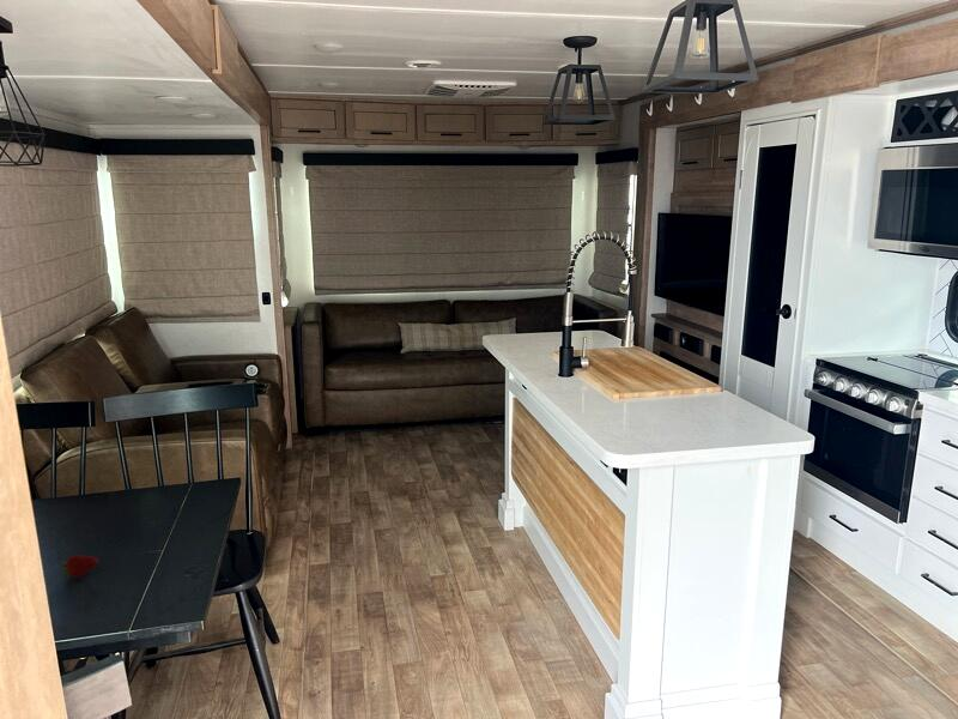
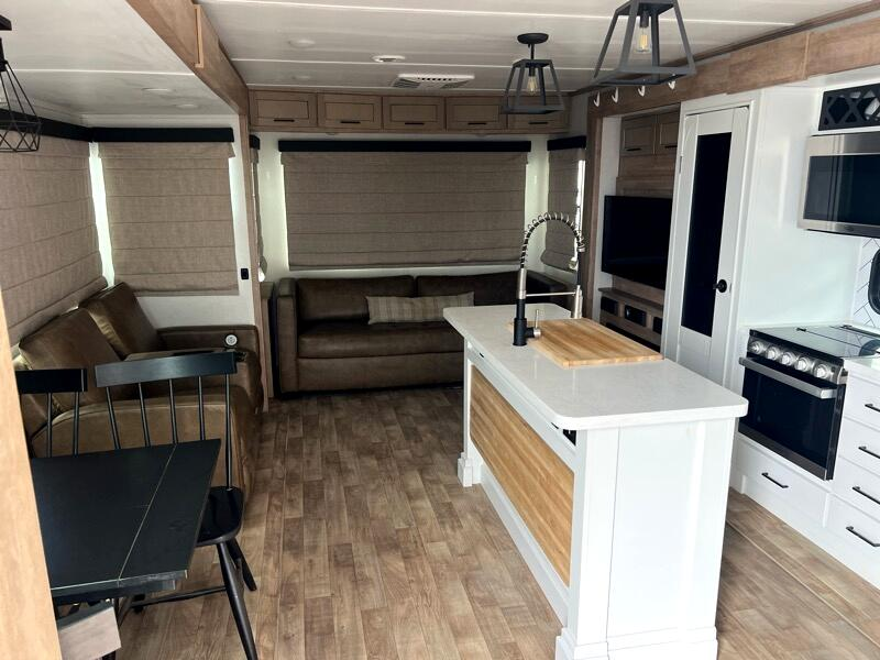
- fruit [59,554,99,580]
